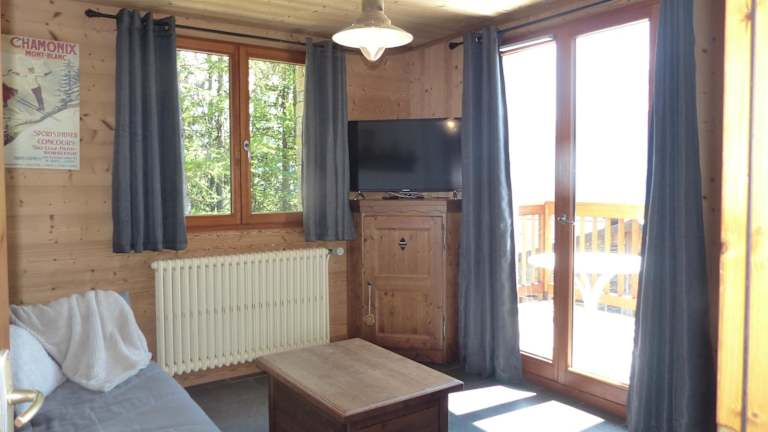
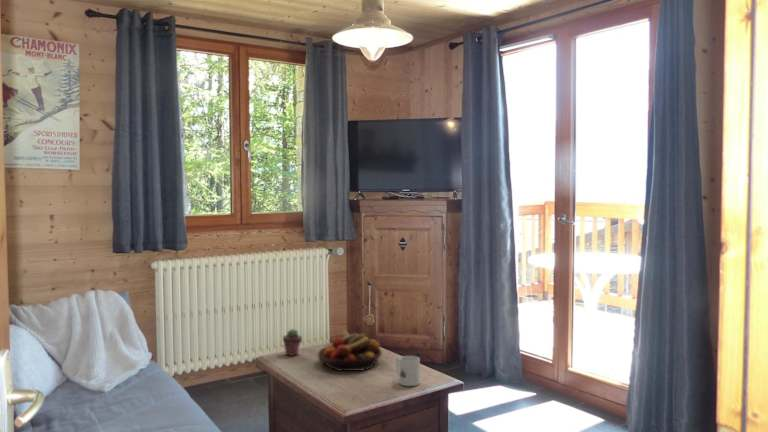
+ mug [395,355,421,387]
+ fruit bowl [317,330,383,372]
+ potted succulent [282,328,303,357]
